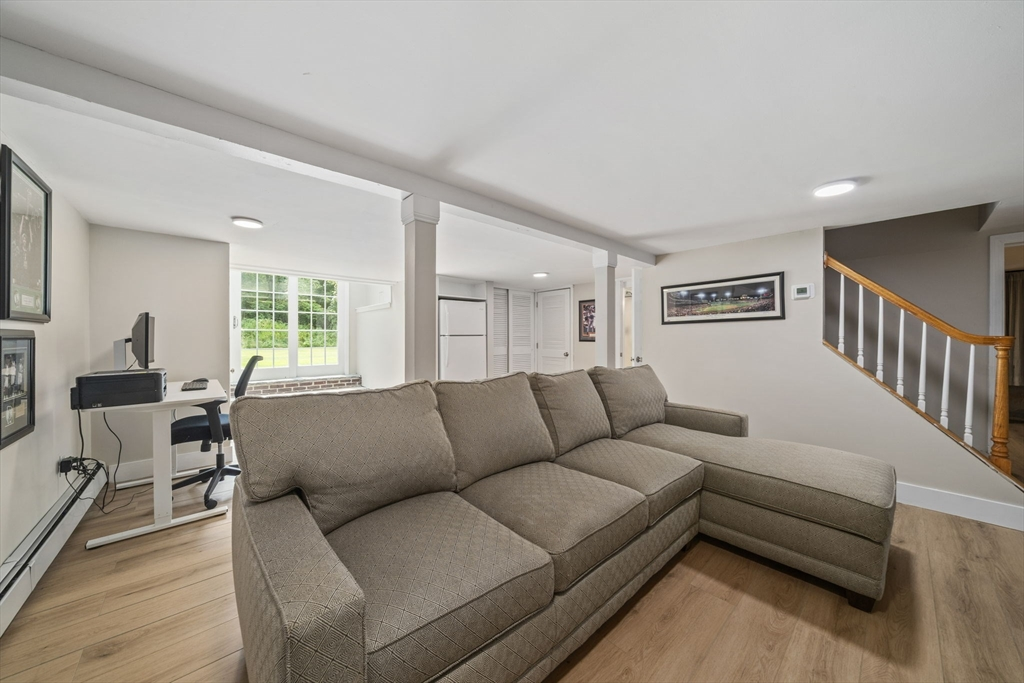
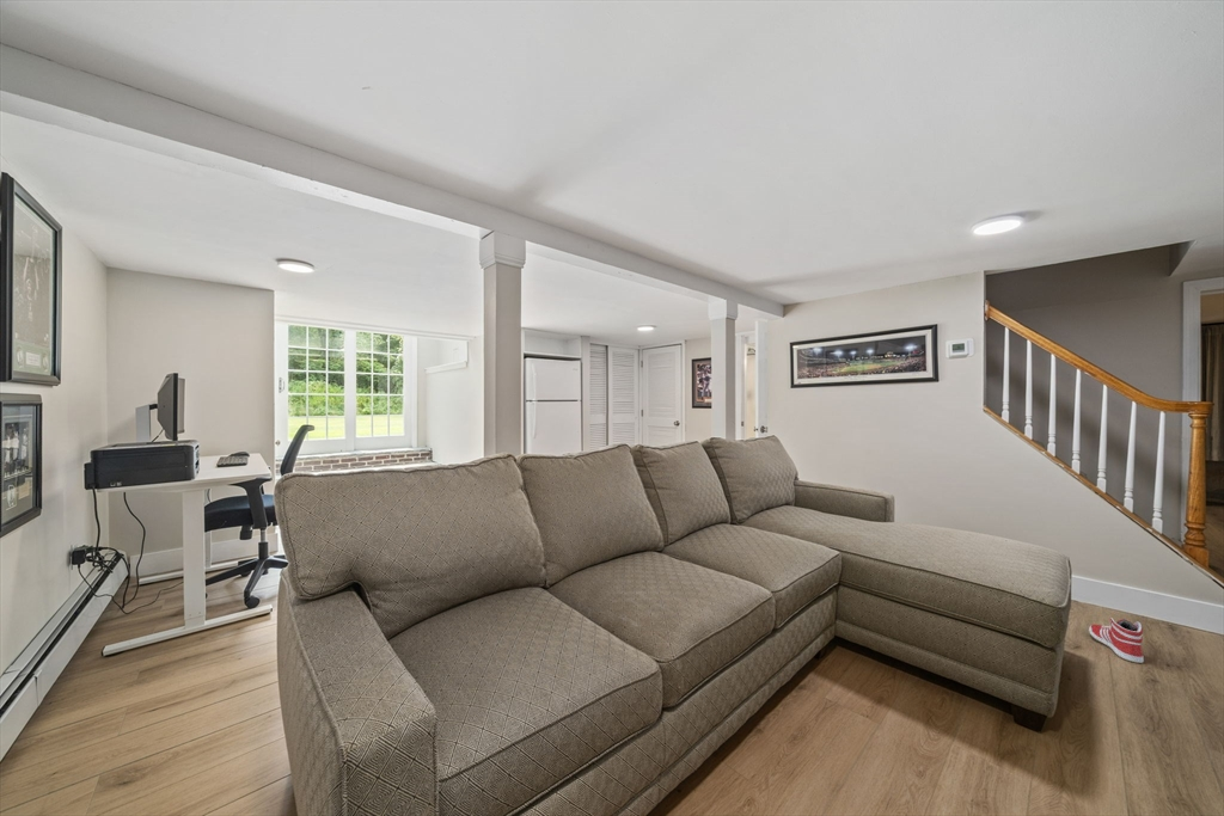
+ sneaker [1088,616,1145,664]
